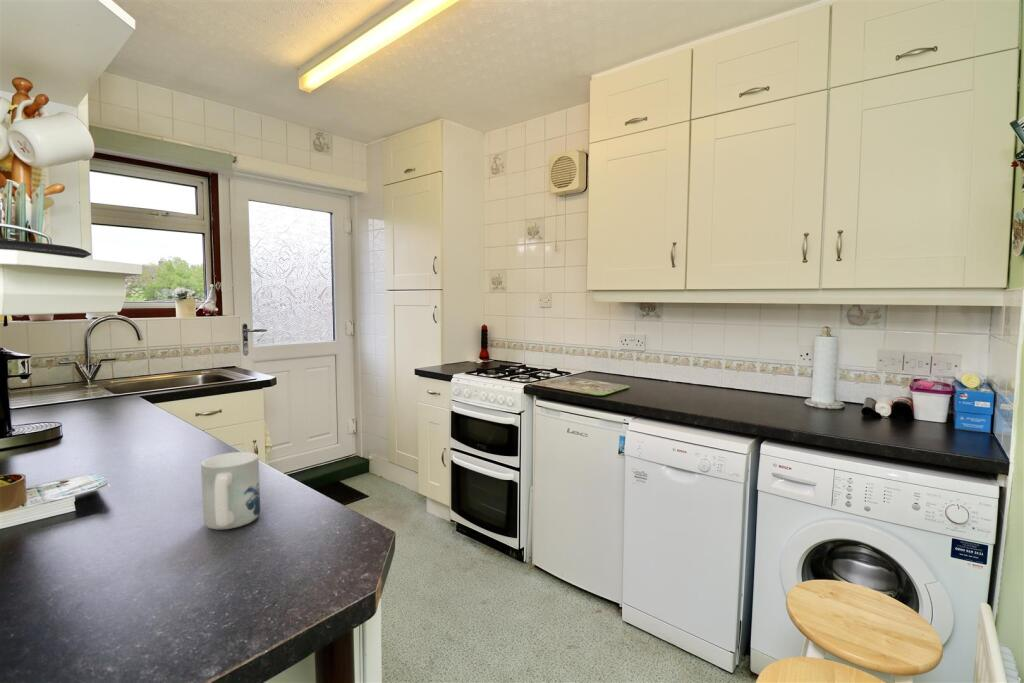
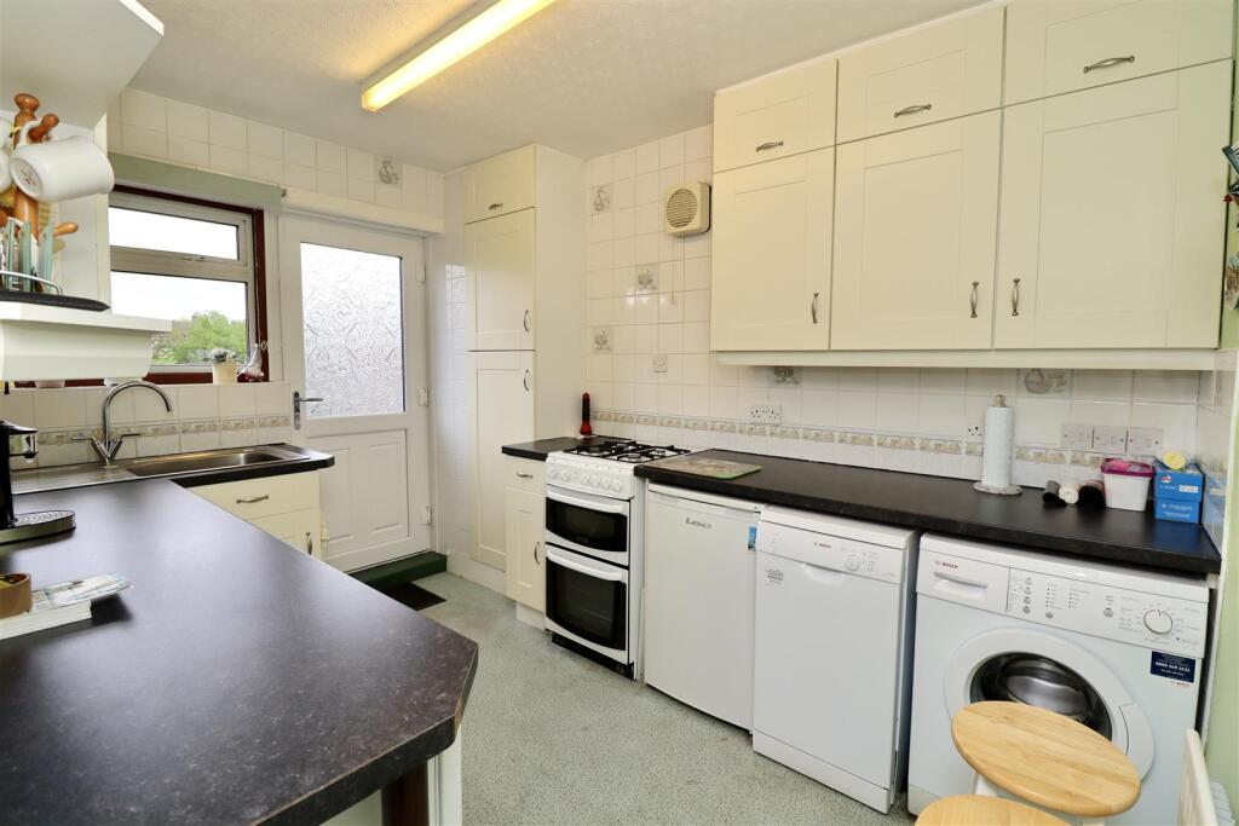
- mug [200,451,261,530]
